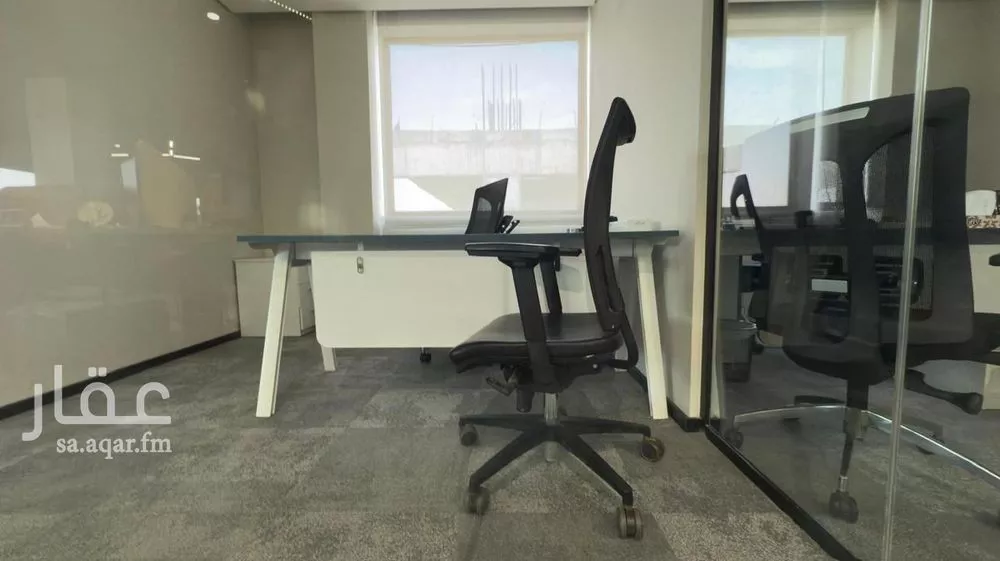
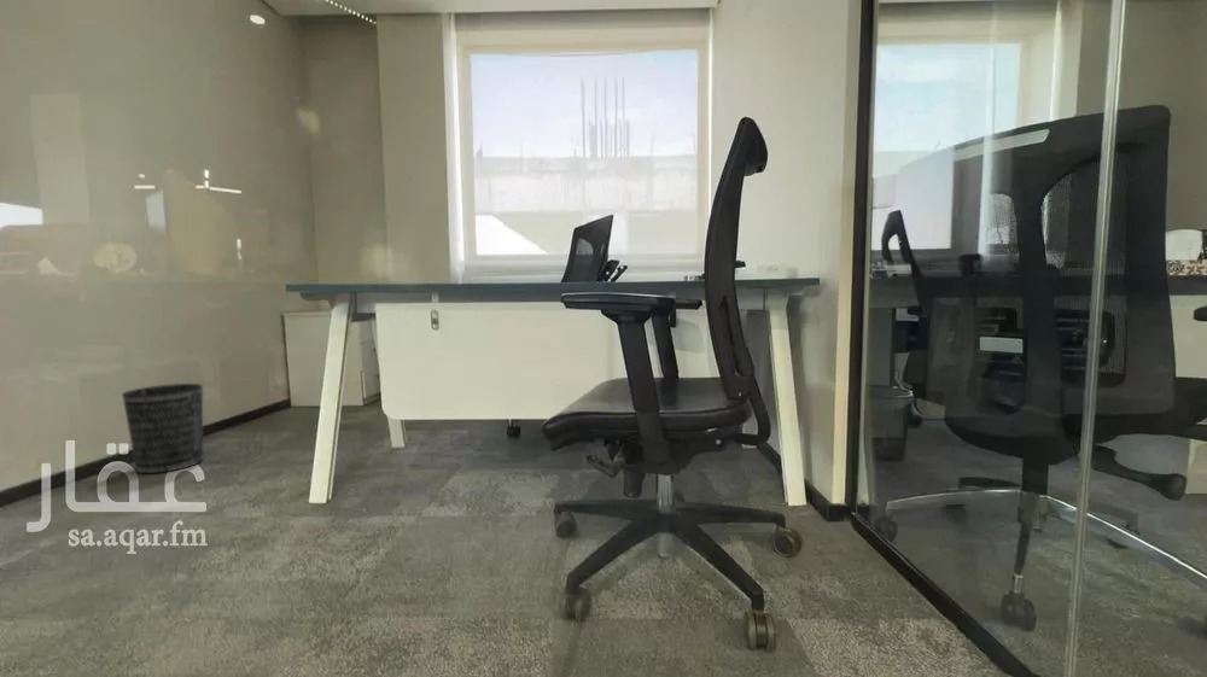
+ wastebasket [121,383,205,474]
